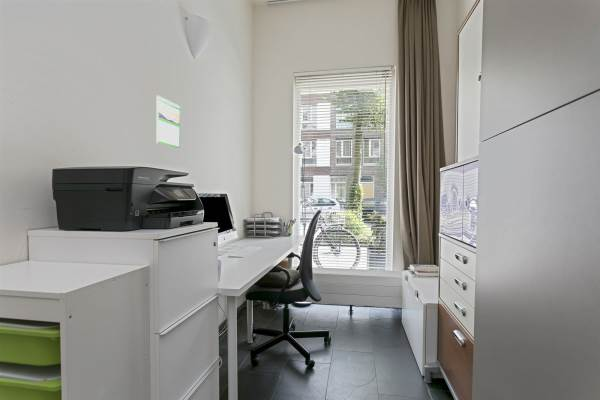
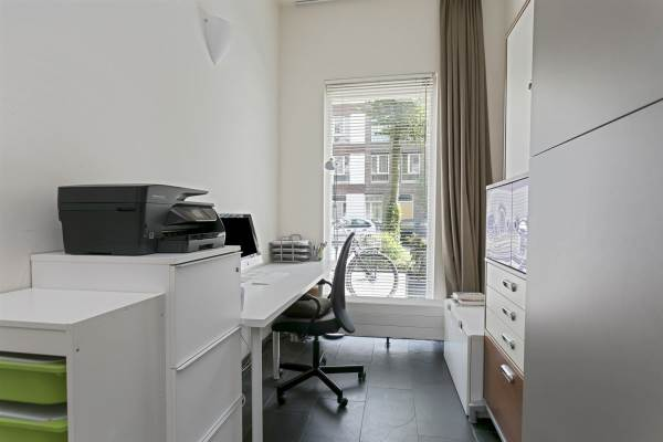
- calendar [155,94,181,150]
